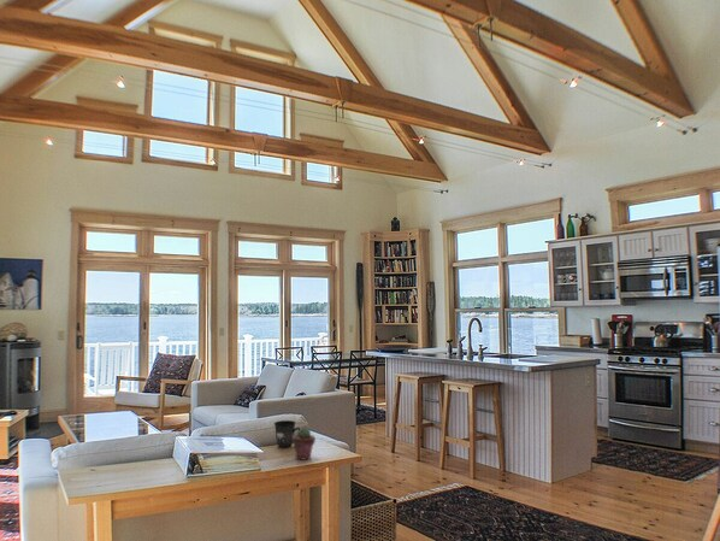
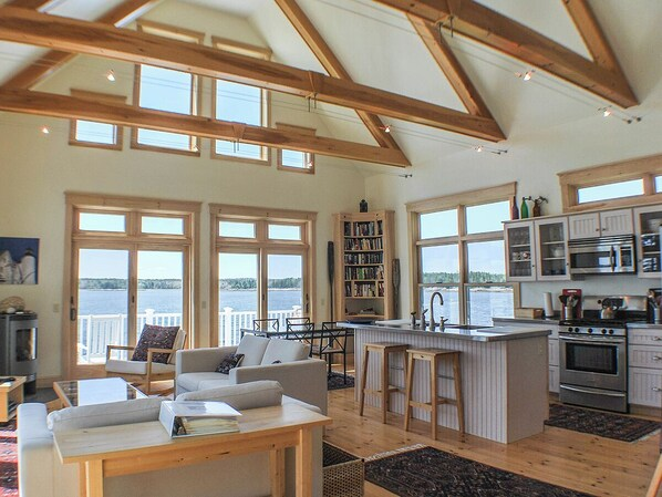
- mug [273,419,301,448]
- potted succulent [293,427,317,461]
